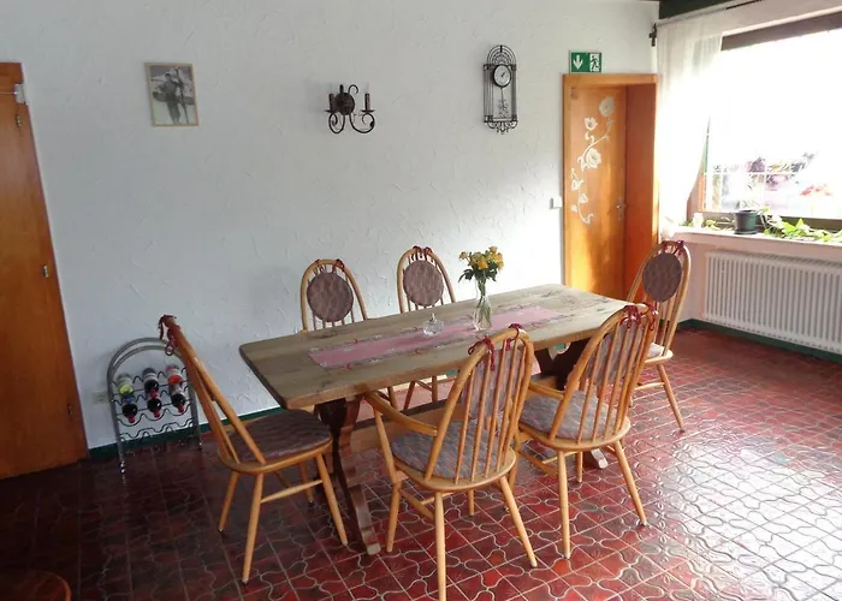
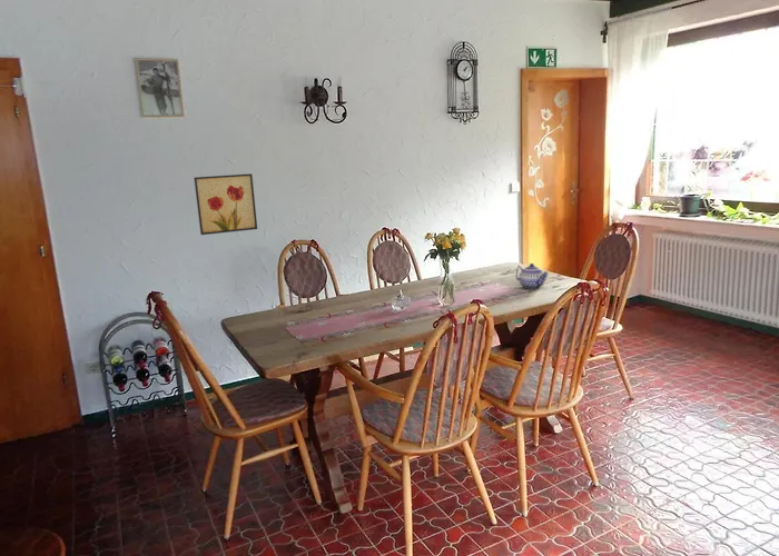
+ teapot [514,262,549,290]
+ wall art [193,172,258,236]
